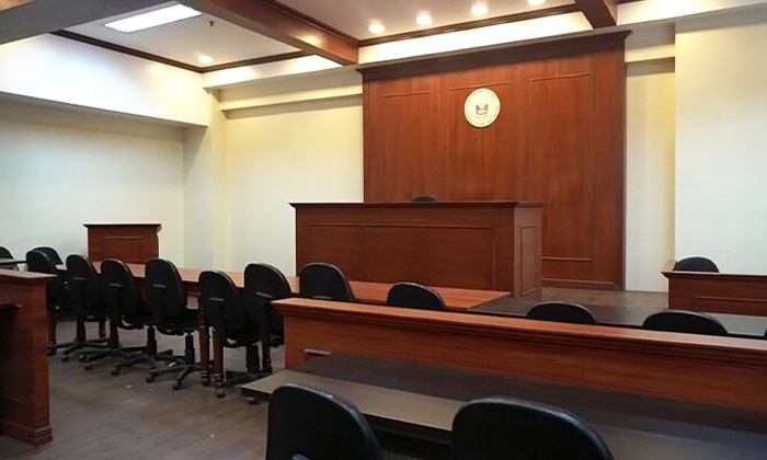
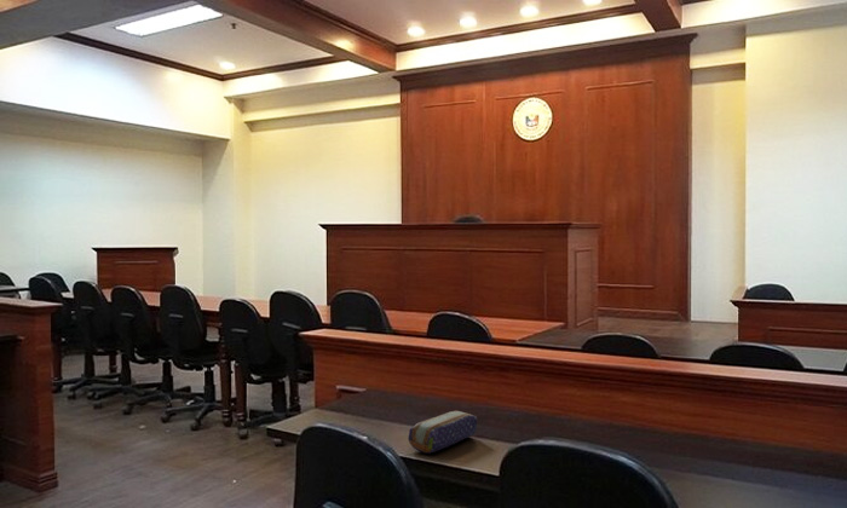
+ pencil case [407,410,478,455]
